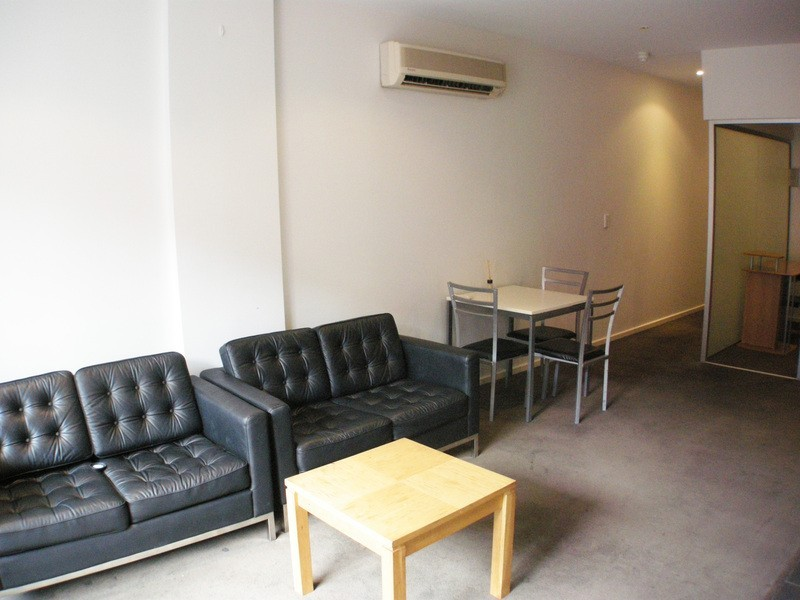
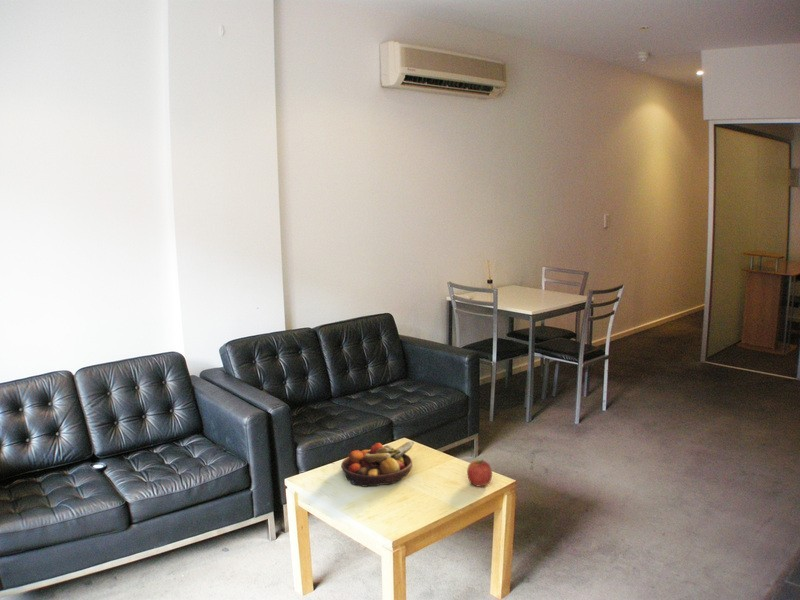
+ fruit bowl [340,440,415,487]
+ apple [466,459,493,488]
